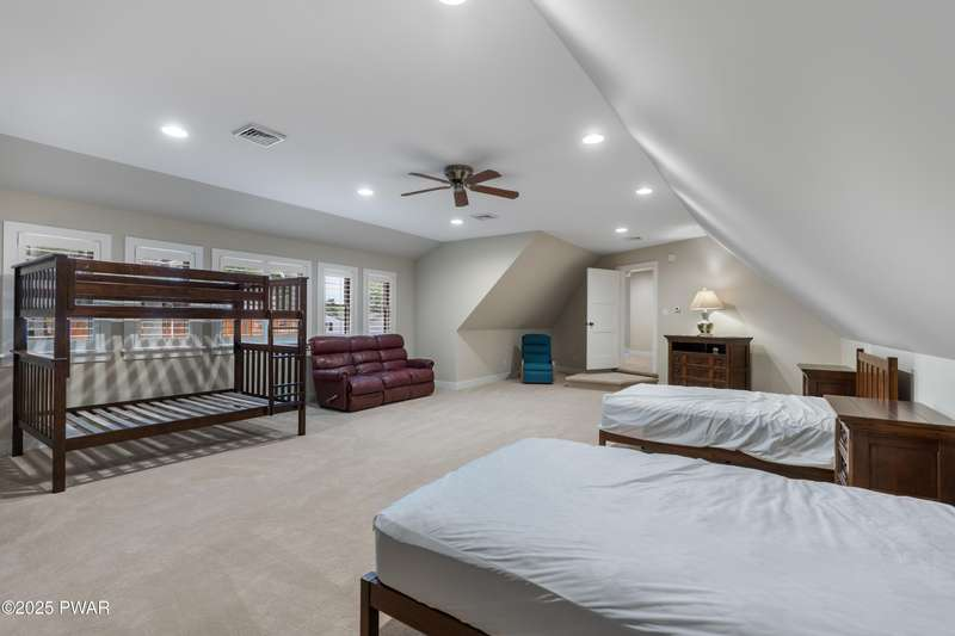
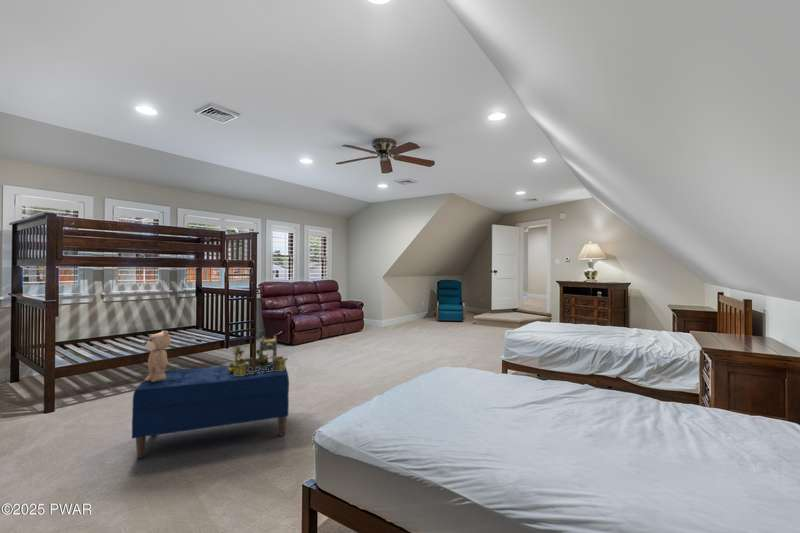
+ lego set [227,334,289,376]
+ bench [131,361,290,459]
+ teddy bear [143,330,171,382]
